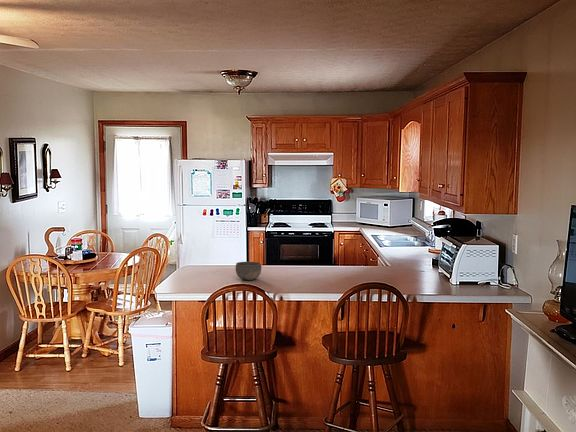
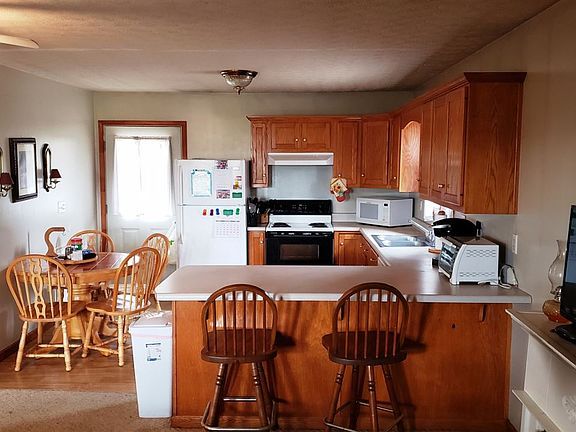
- bowl [235,261,262,281]
